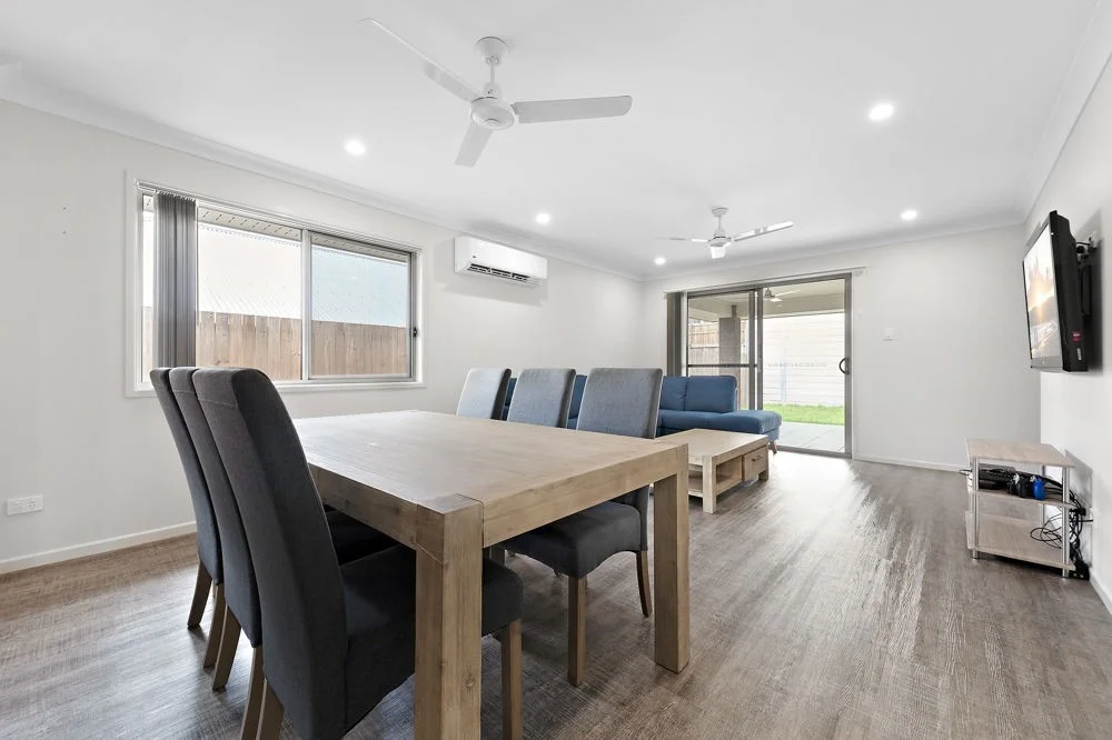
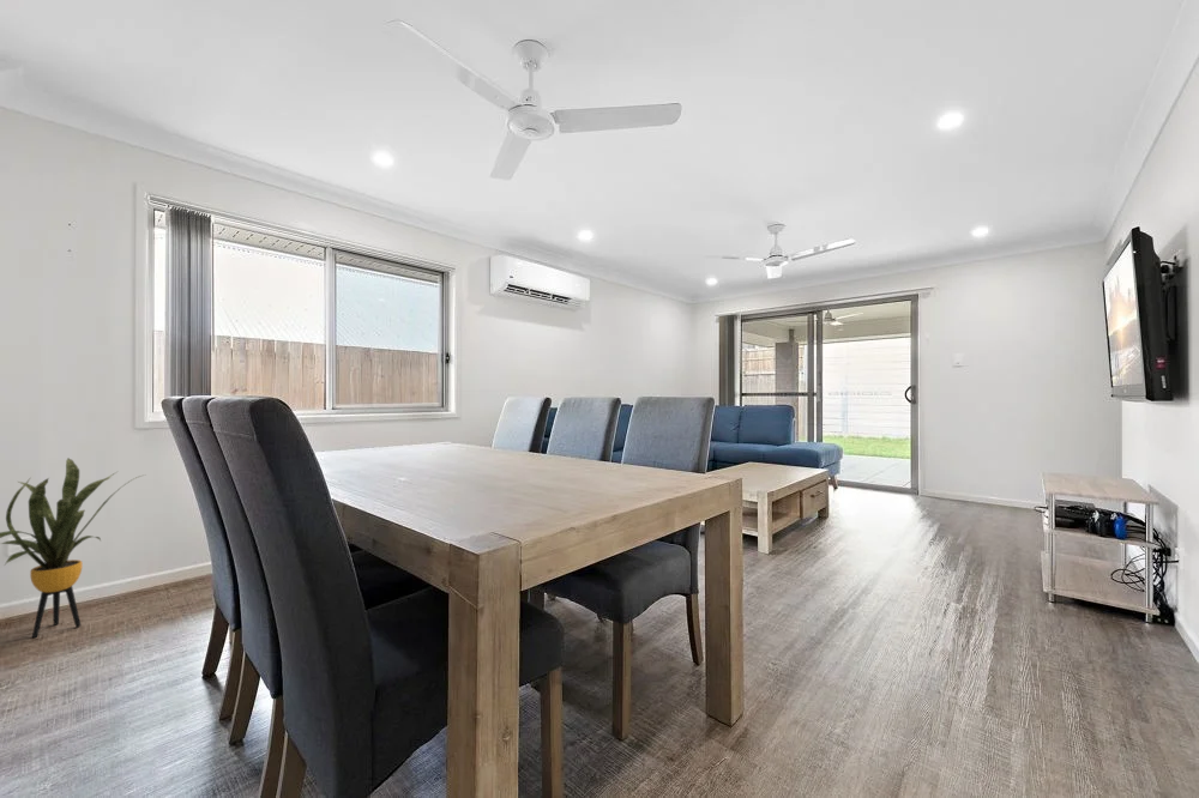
+ house plant [0,458,146,639]
